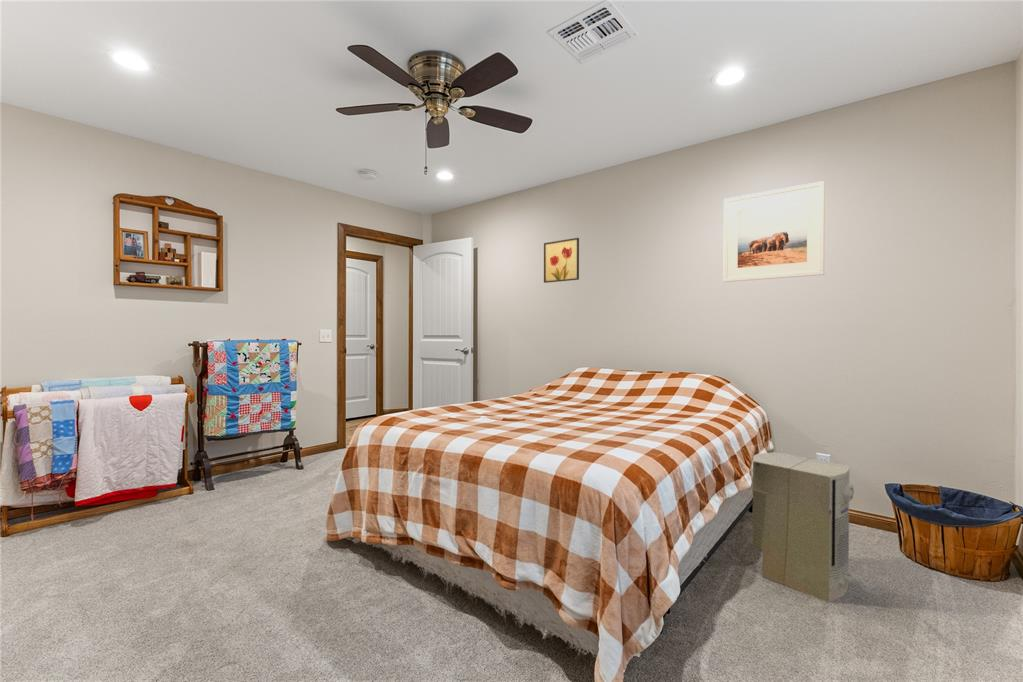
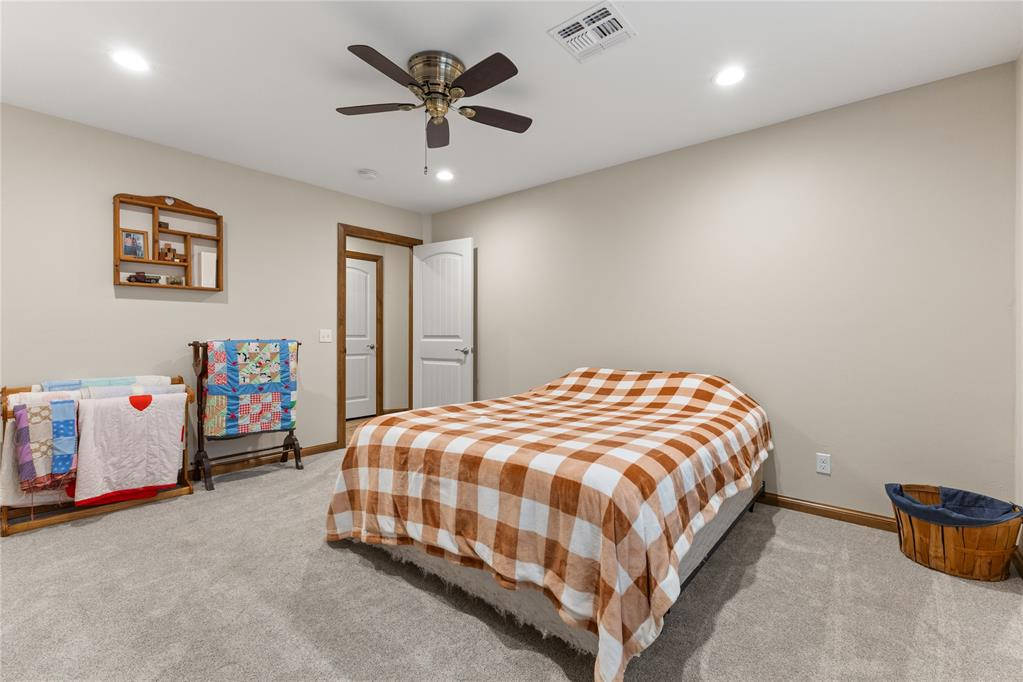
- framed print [723,180,826,283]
- wall art [543,237,580,284]
- air purifier [752,451,855,603]
